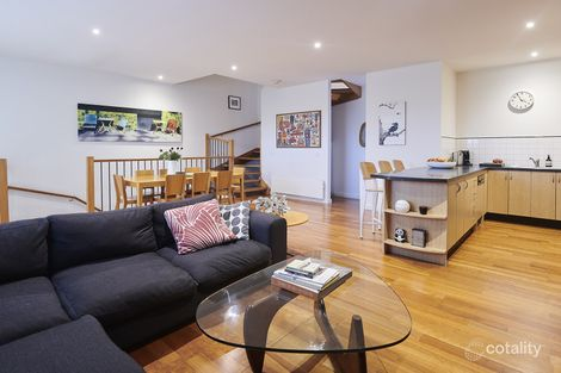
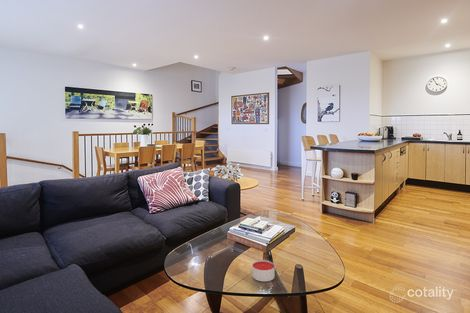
+ candle [251,259,276,282]
